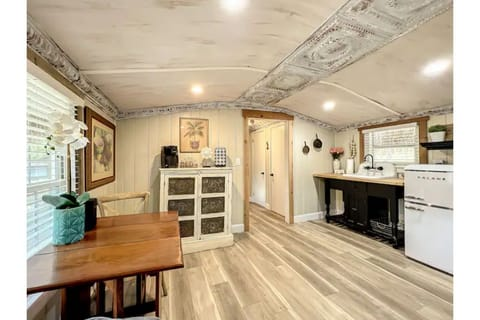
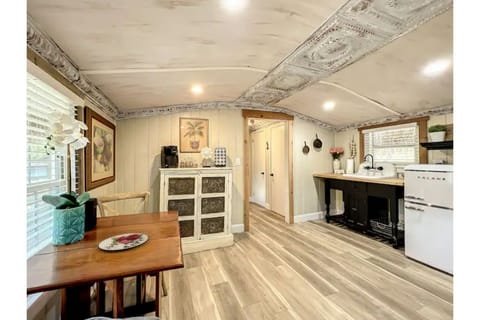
+ plate [98,232,149,251]
